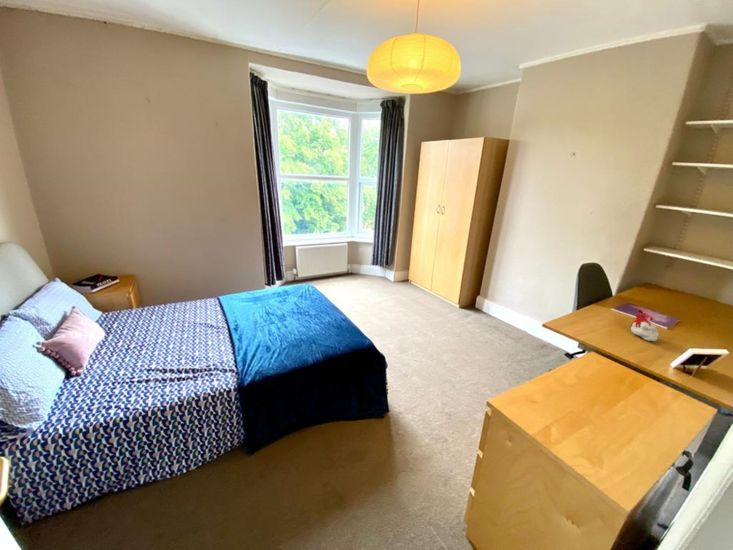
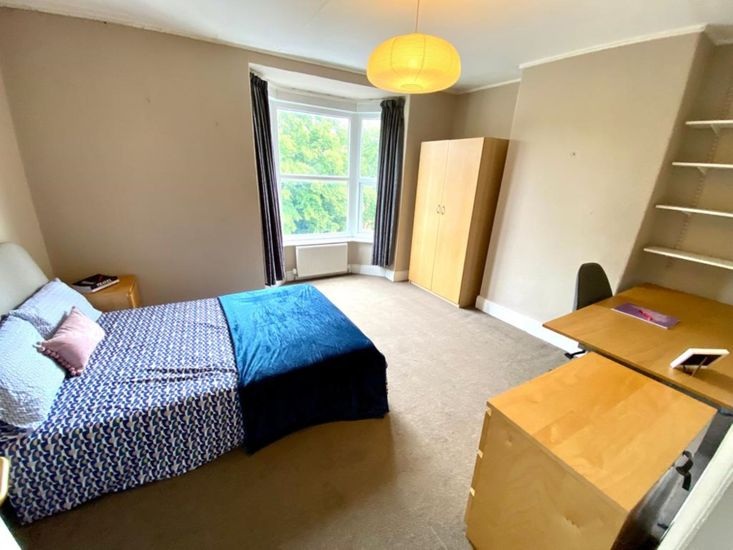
- candle [629,312,660,342]
